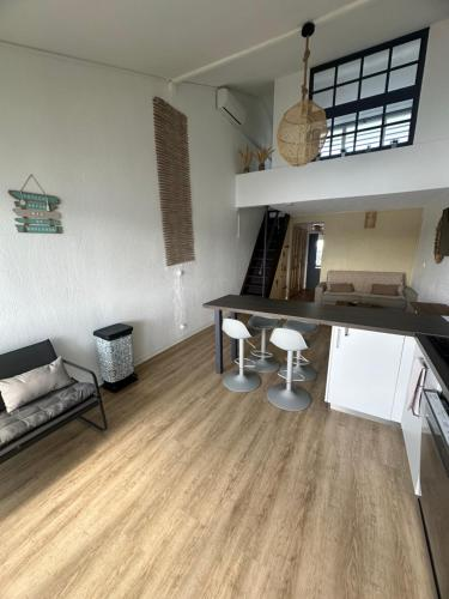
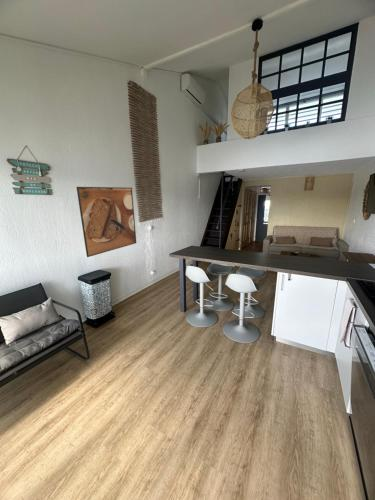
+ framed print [76,186,137,258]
